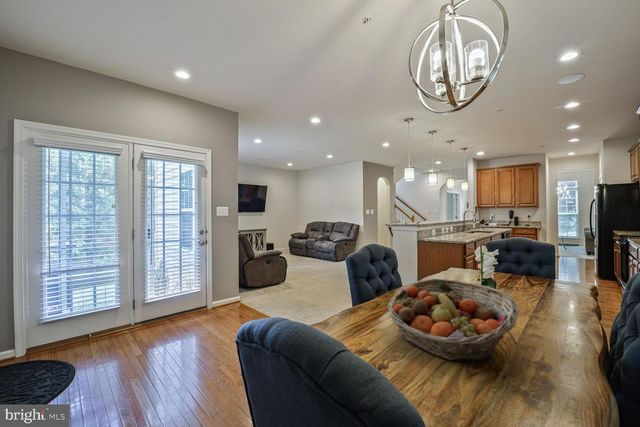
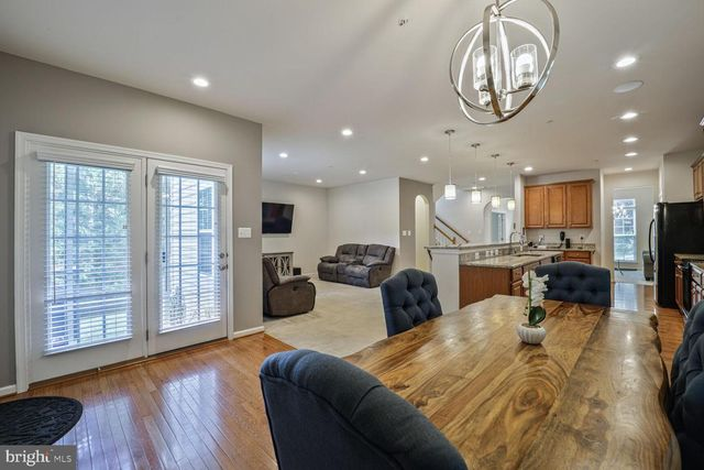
- fruit basket [387,278,519,363]
